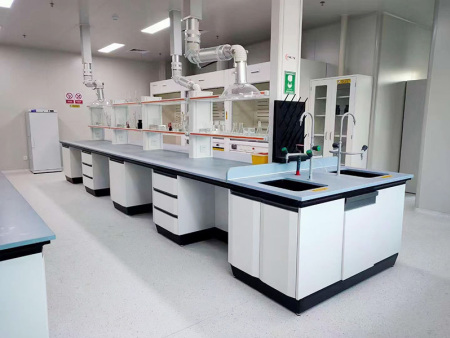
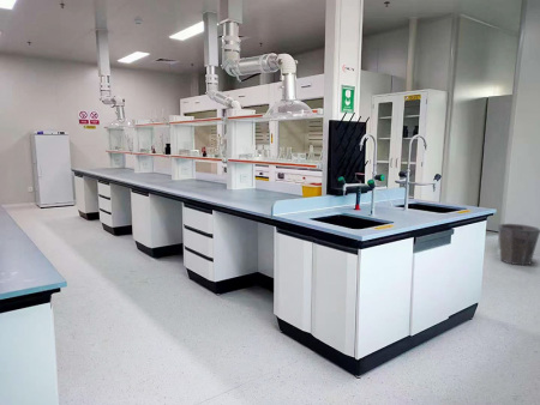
+ waste bin [497,223,540,266]
